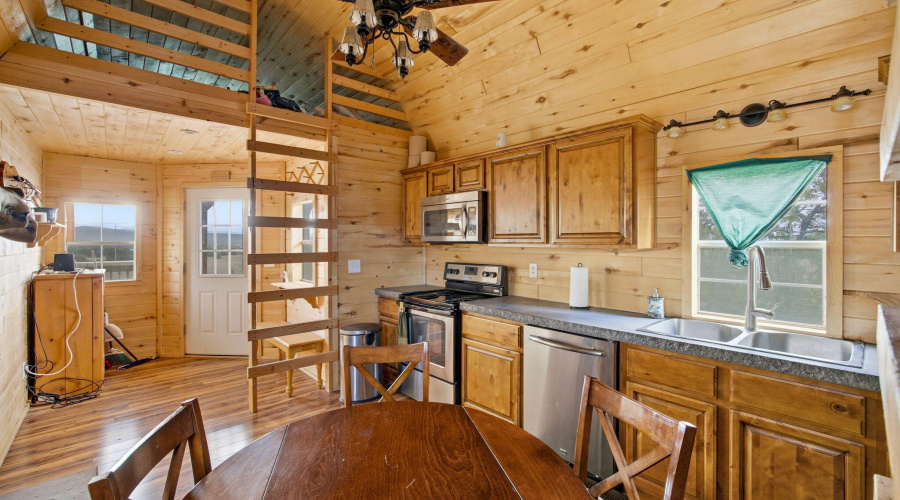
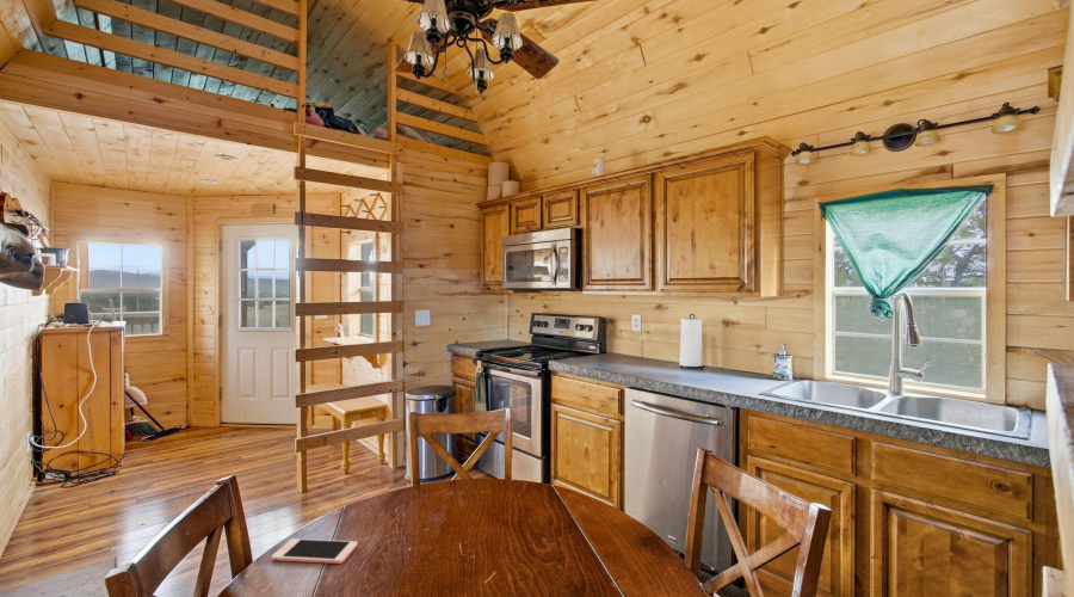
+ cell phone [270,537,359,565]
